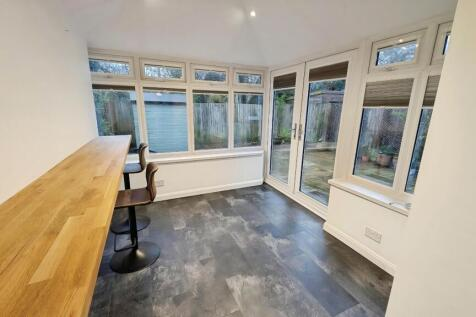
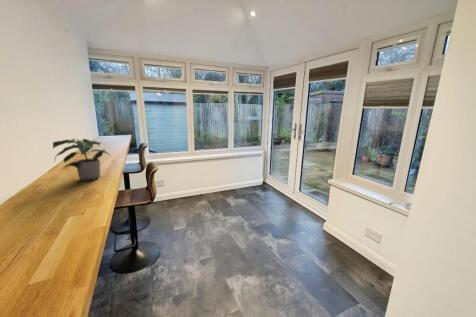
+ potted plant [52,138,111,181]
